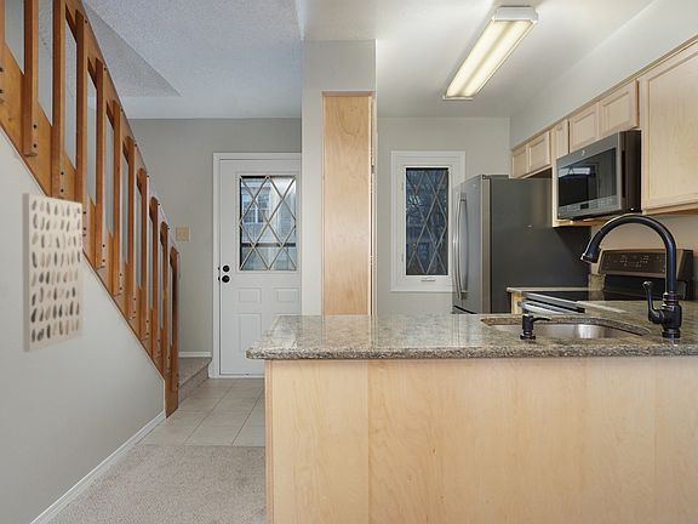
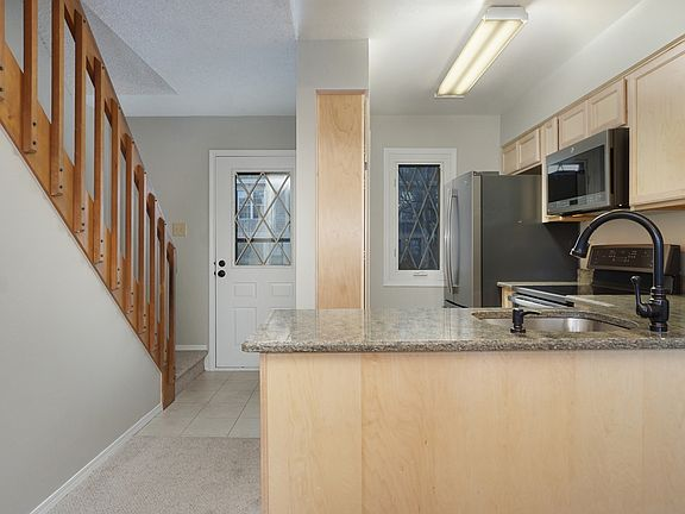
- wall art [22,192,84,353]
